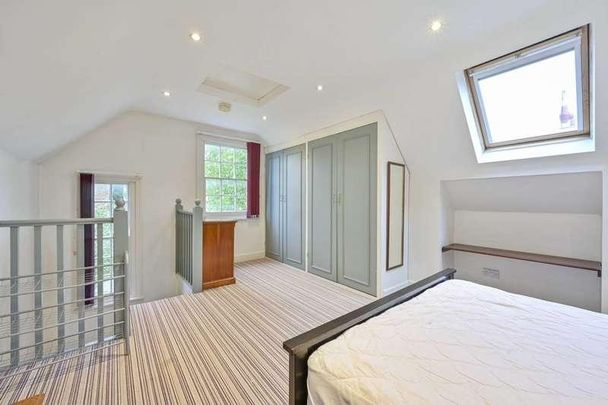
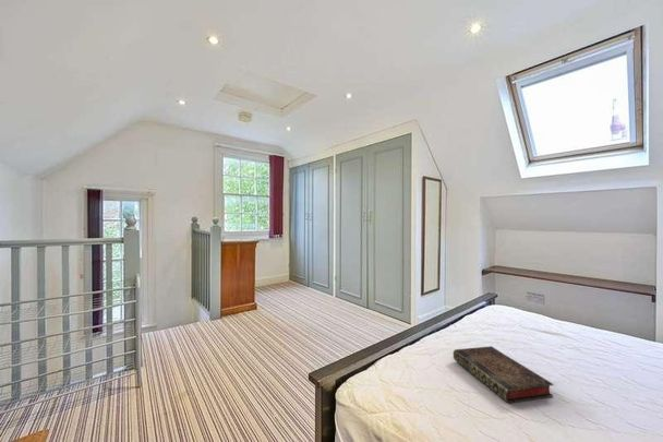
+ book [453,345,555,404]
